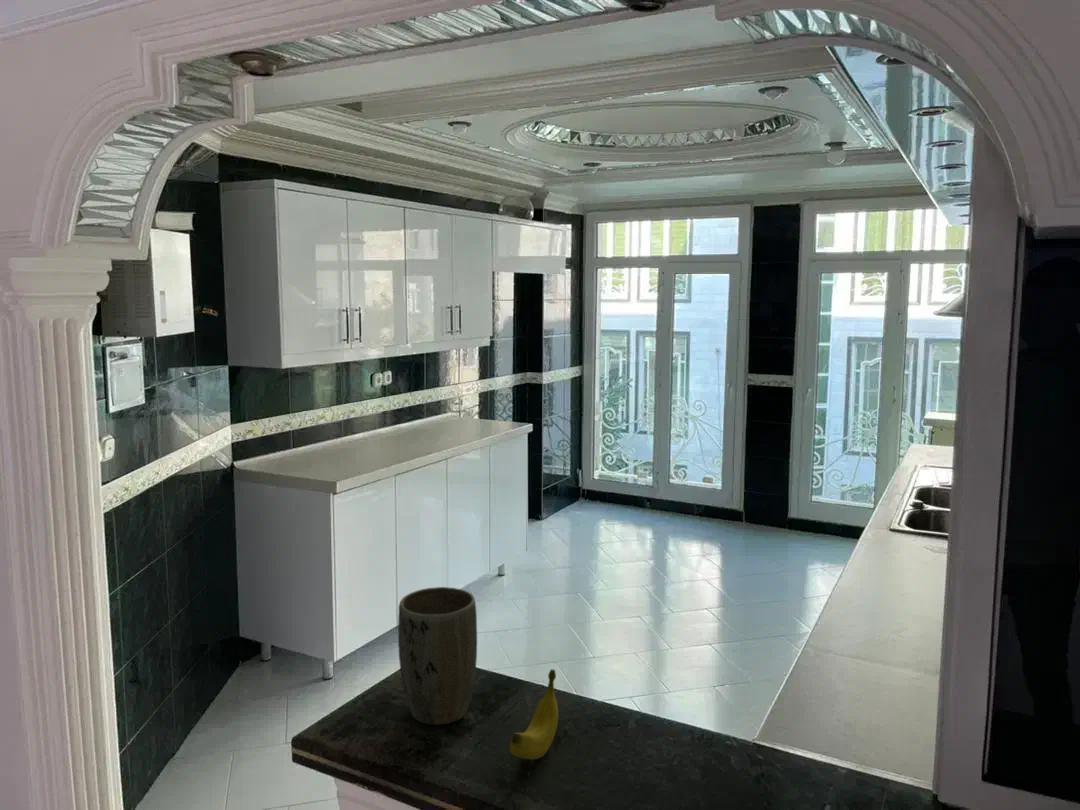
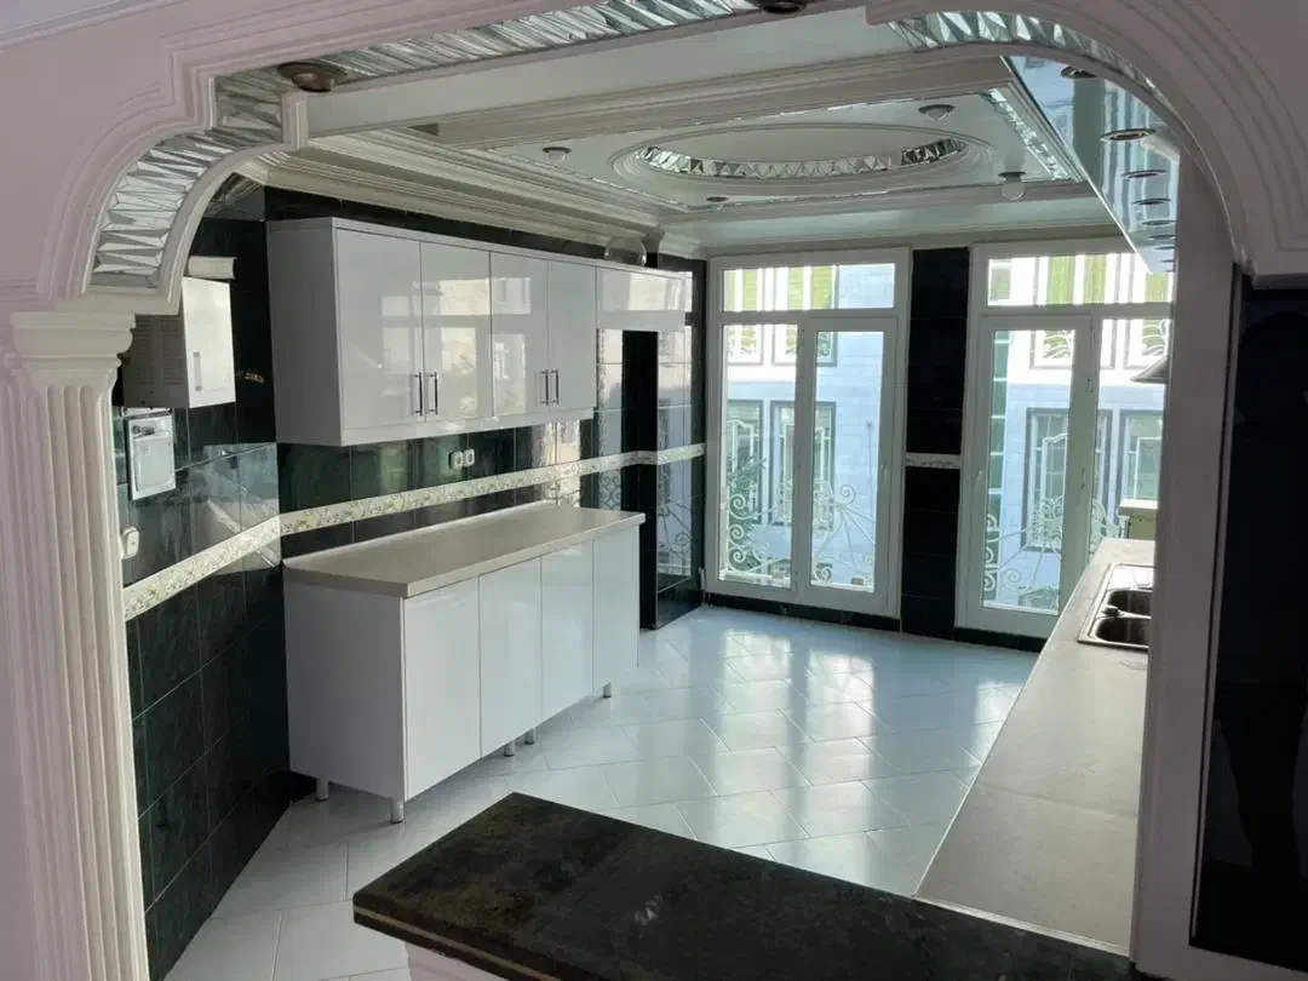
- plant pot [397,586,478,726]
- banana [509,668,559,760]
